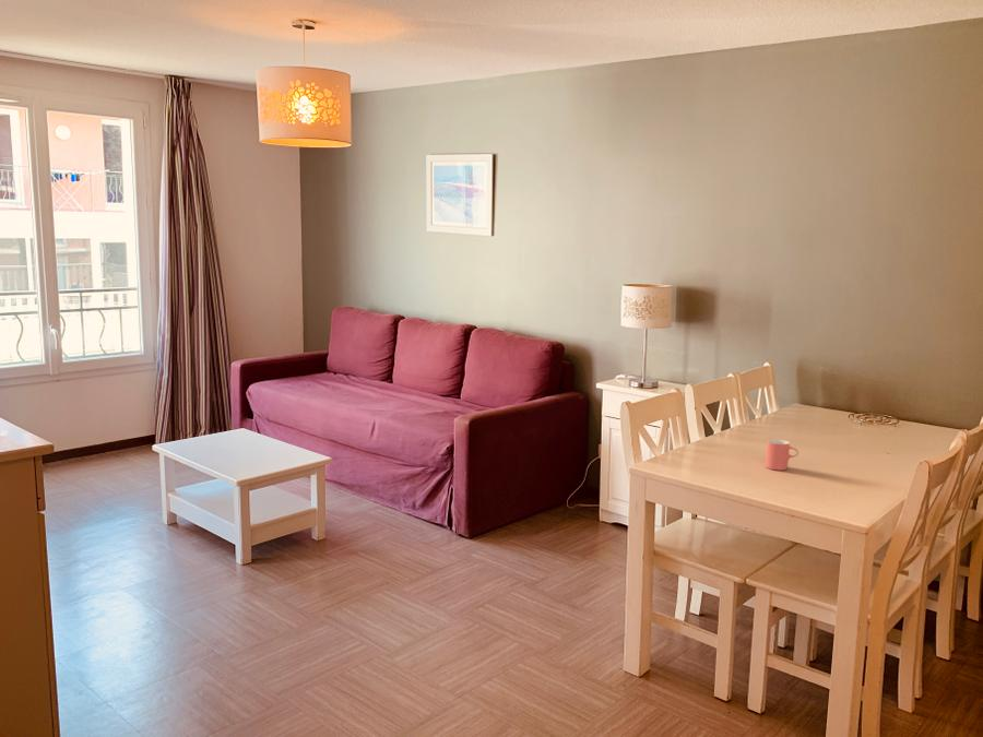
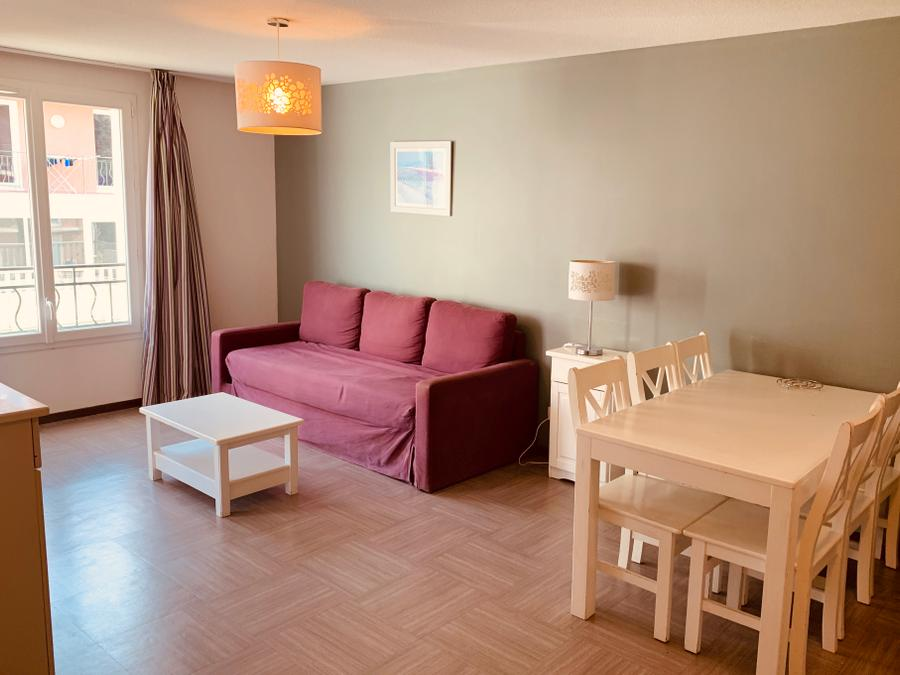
- cup [765,439,800,472]
